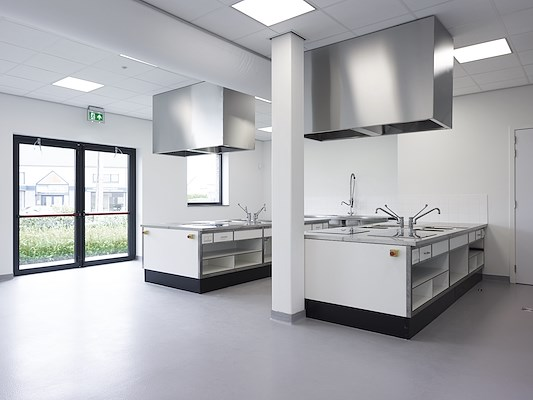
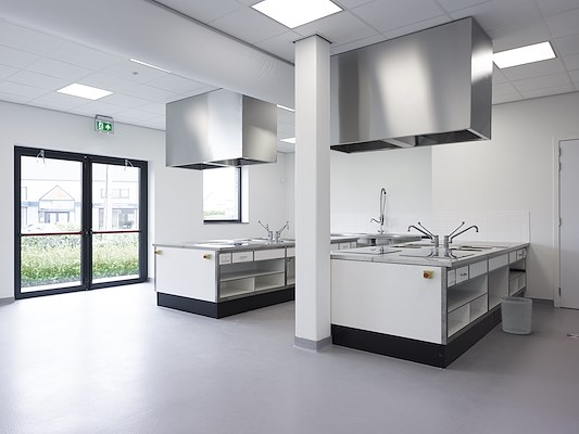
+ waste bin [500,295,533,335]
